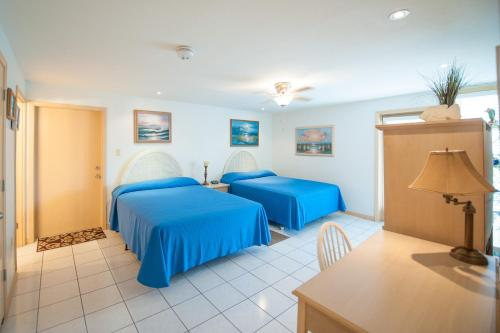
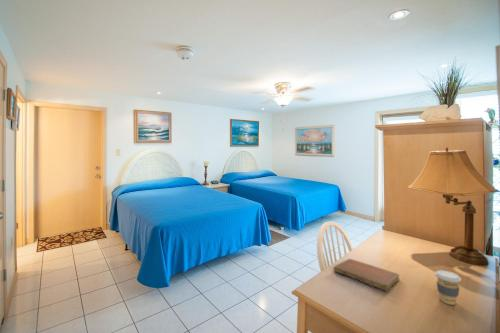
+ notebook [333,258,400,292]
+ coffee cup [434,269,462,306]
